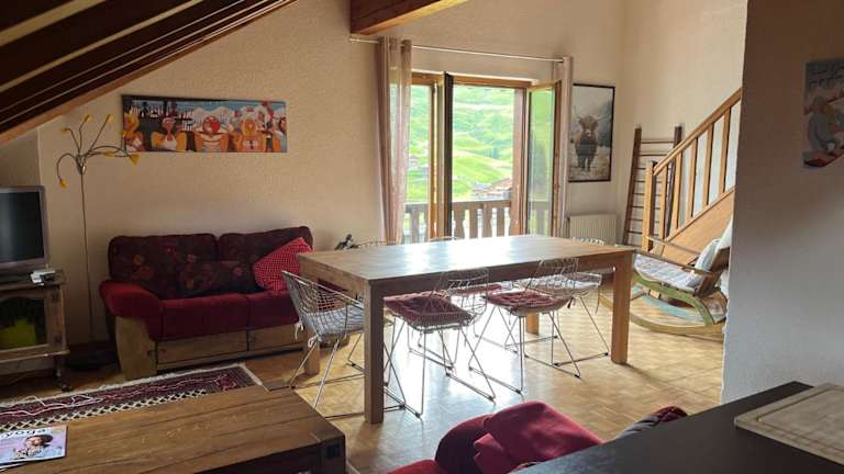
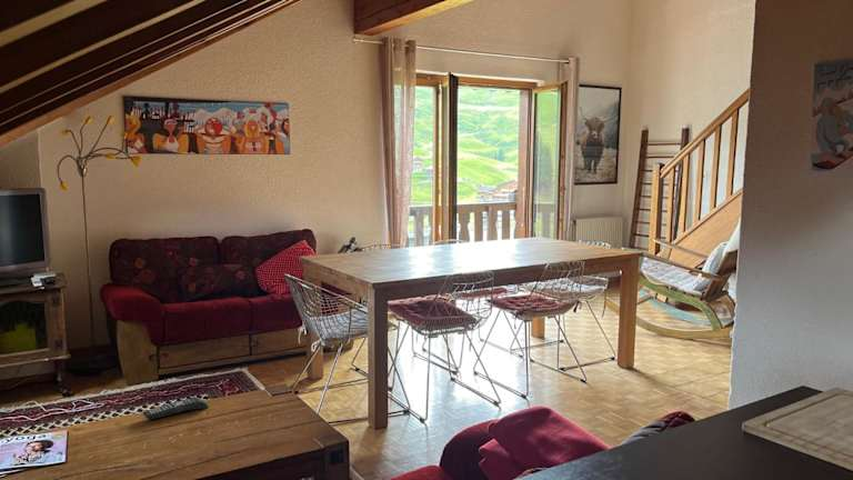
+ remote control [142,397,209,421]
